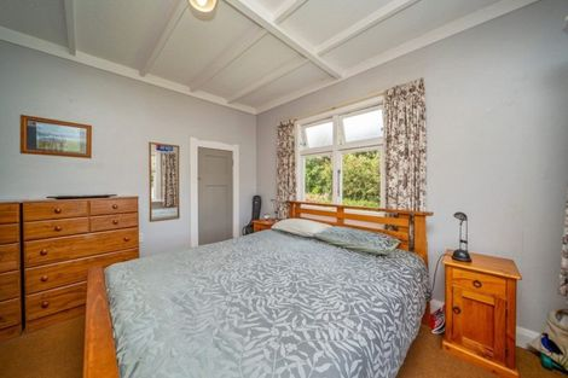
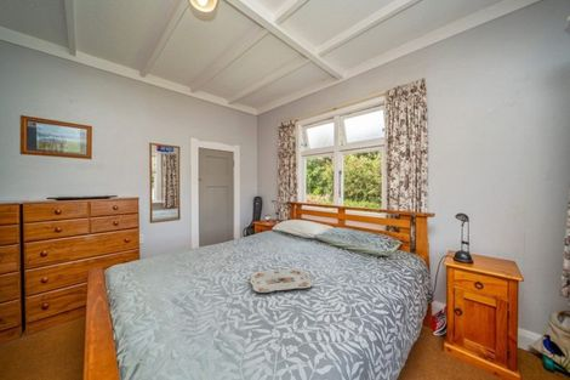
+ serving tray [249,267,314,294]
